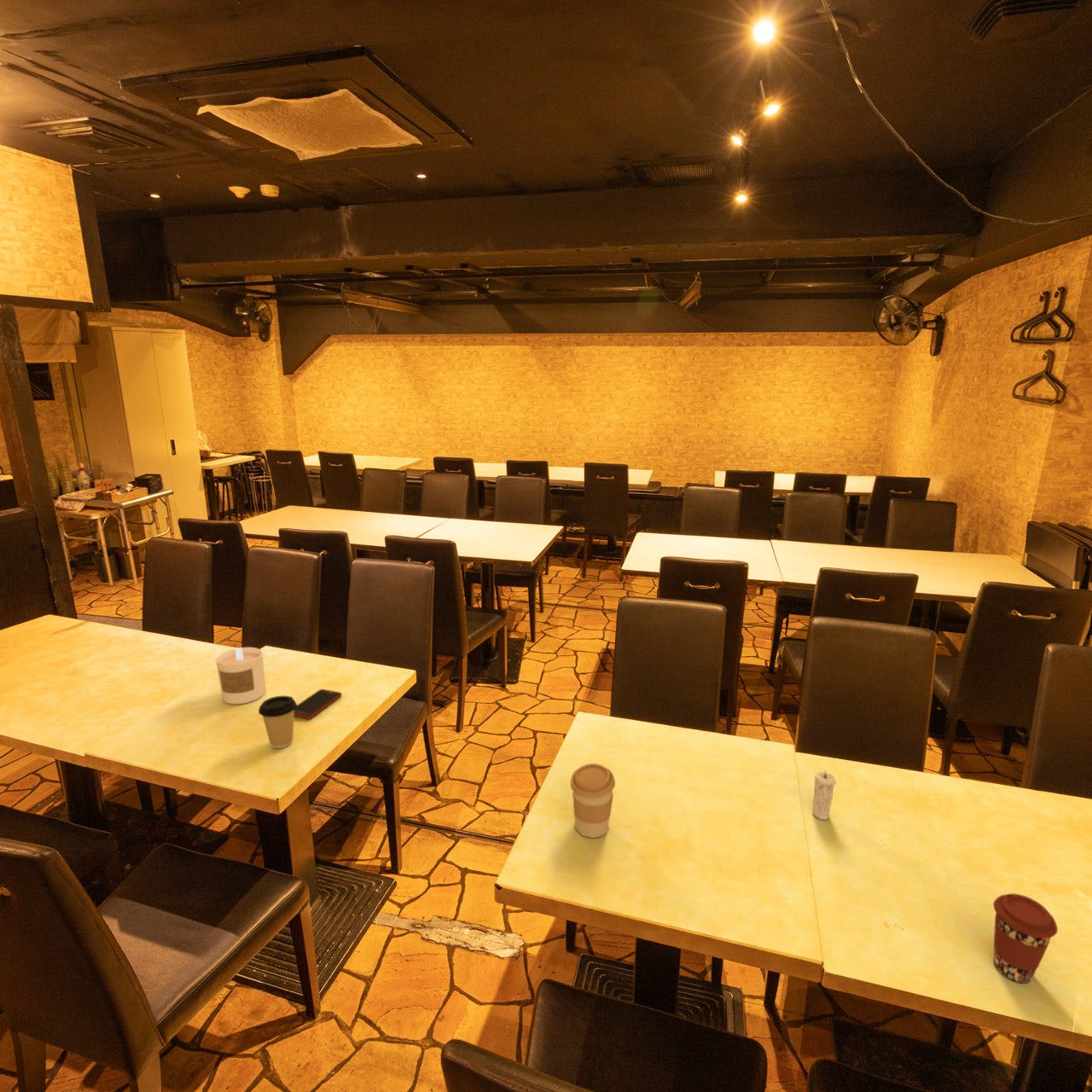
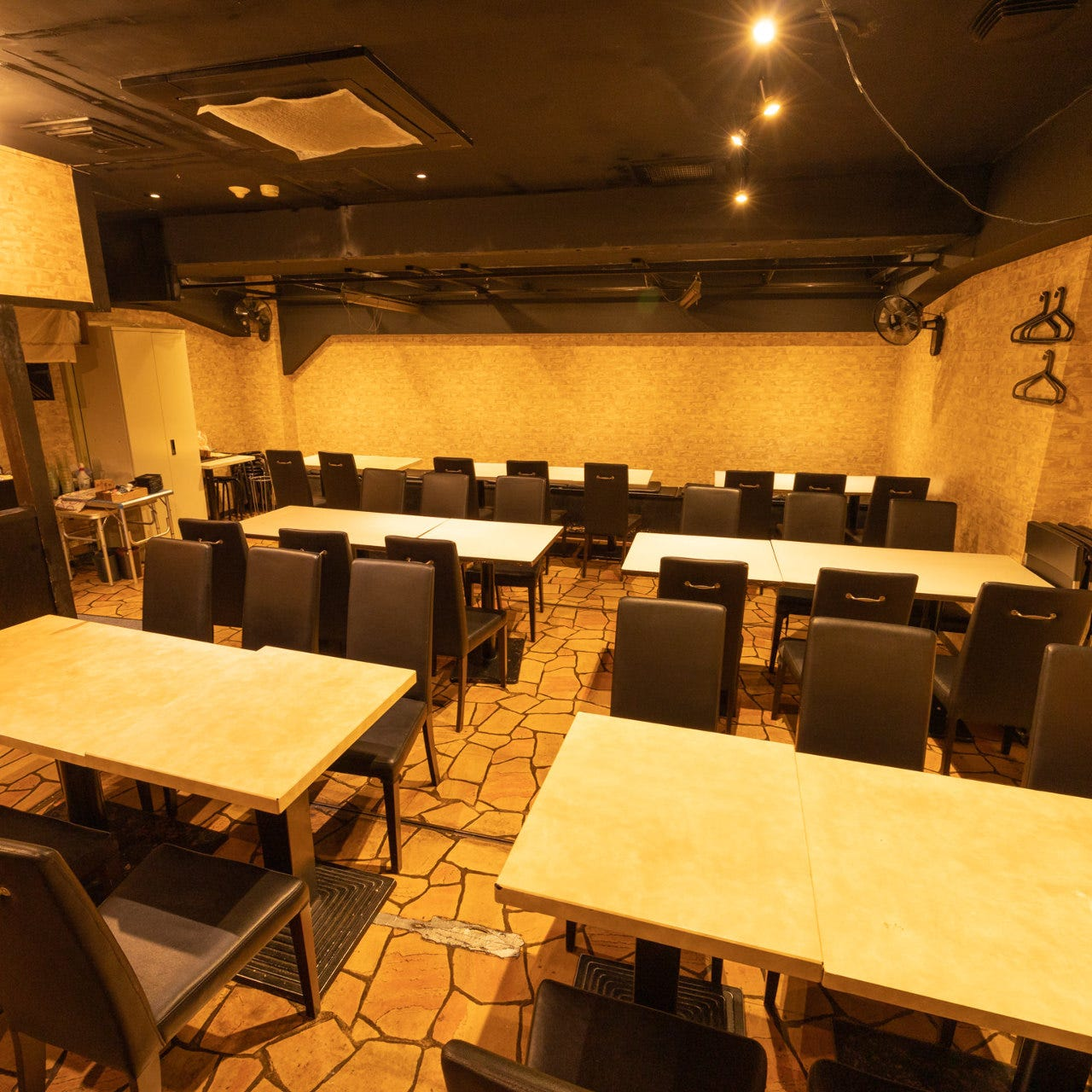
- coffee cup [258,695,298,749]
- cell phone [293,688,343,719]
- coffee cup [570,763,616,839]
- candle [811,770,837,821]
- coffee cup [992,892,1059,985]
- candle [215,647,266,705]
